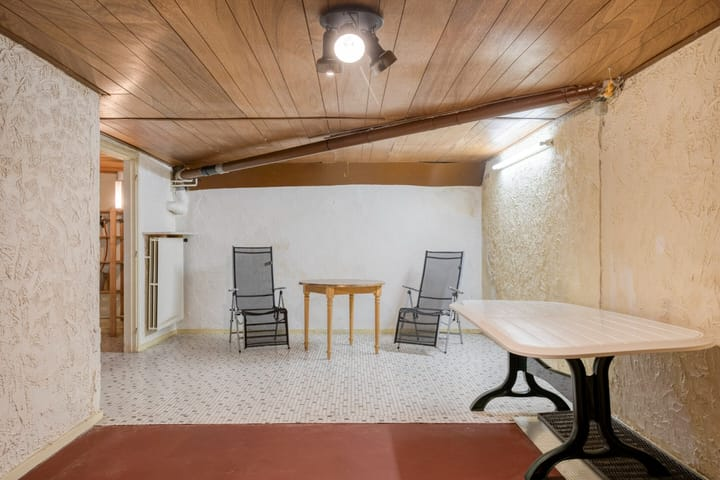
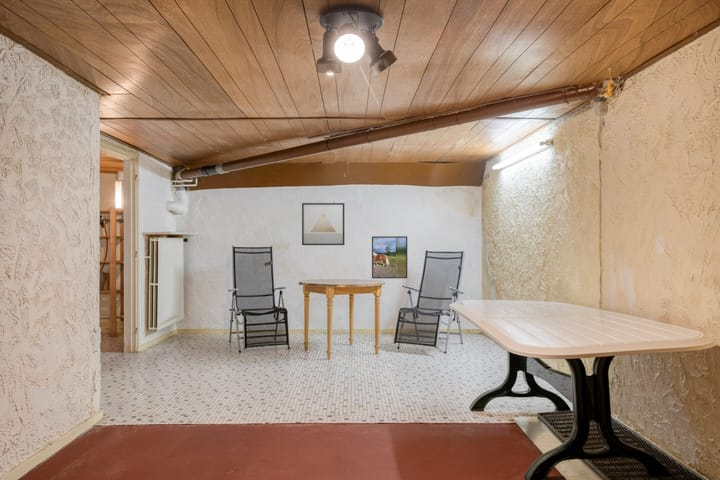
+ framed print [371,235,408,279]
+ wall art [301,202,345,246]
